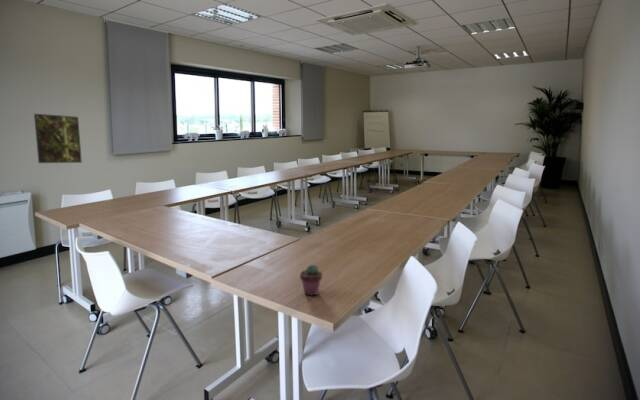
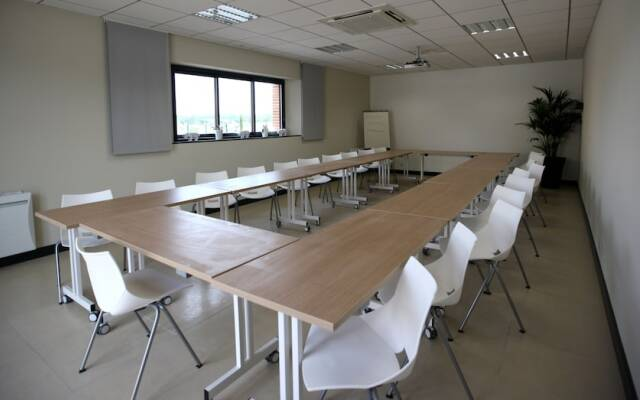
- potted succulent [299,264,323,296]
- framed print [33,113,83,164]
